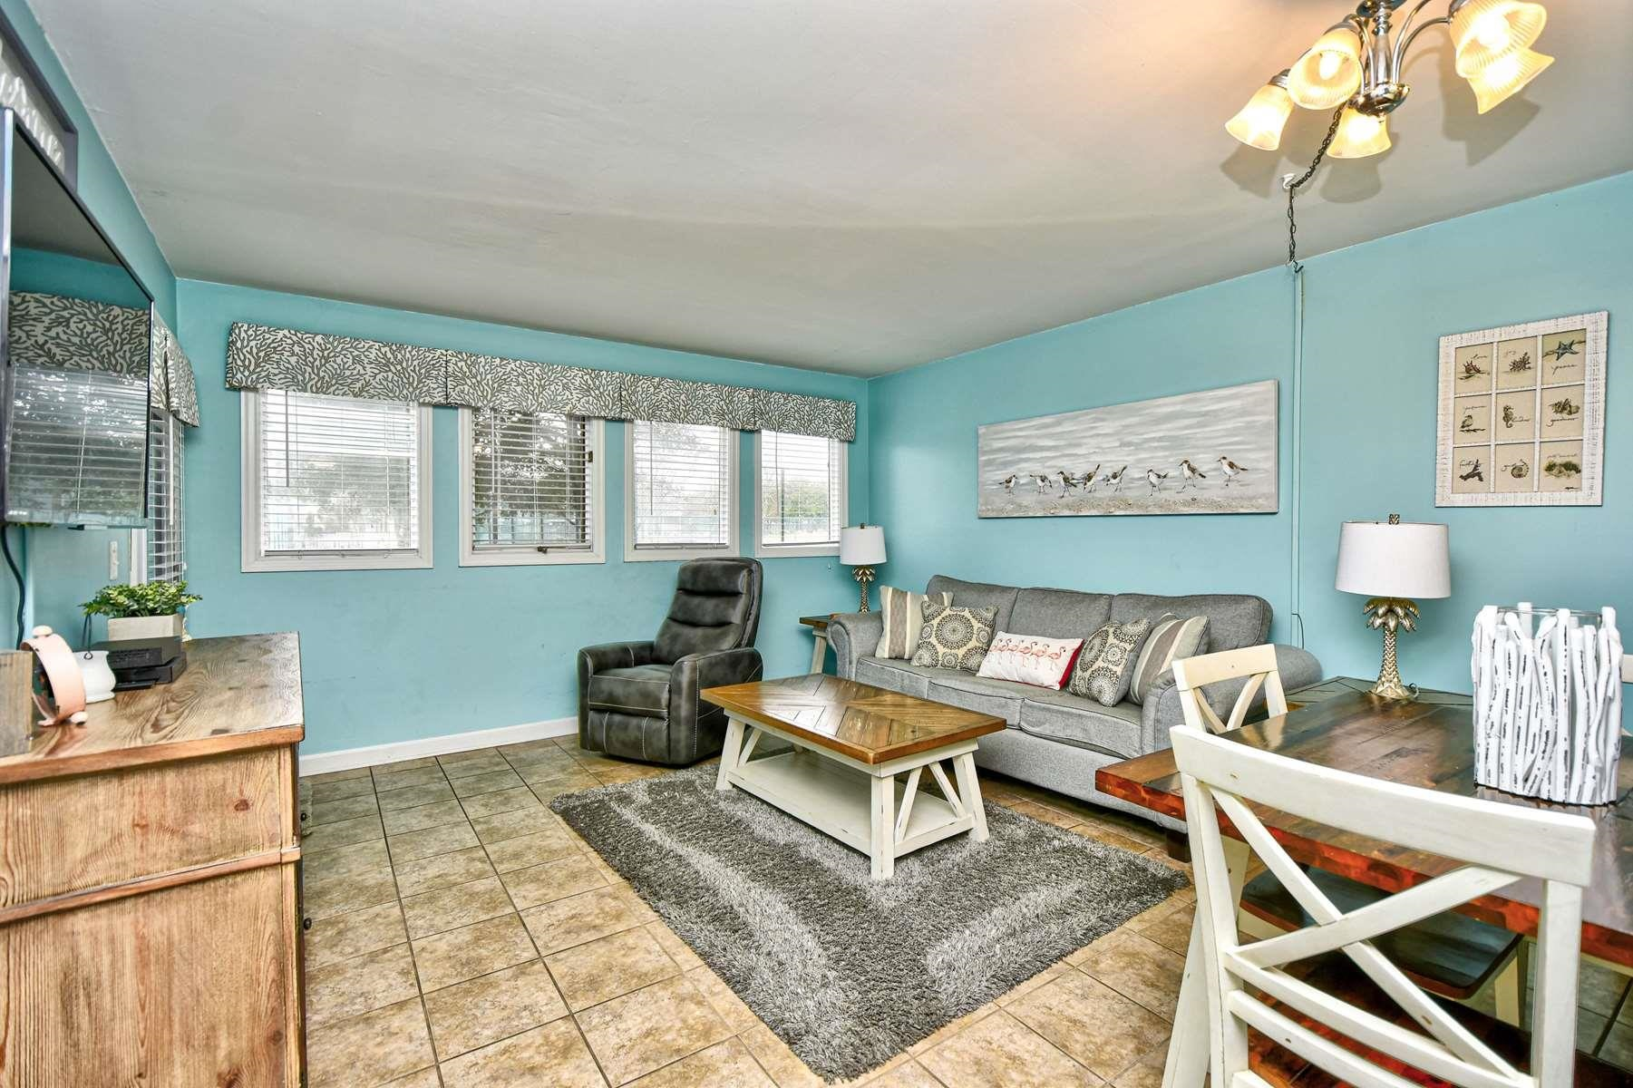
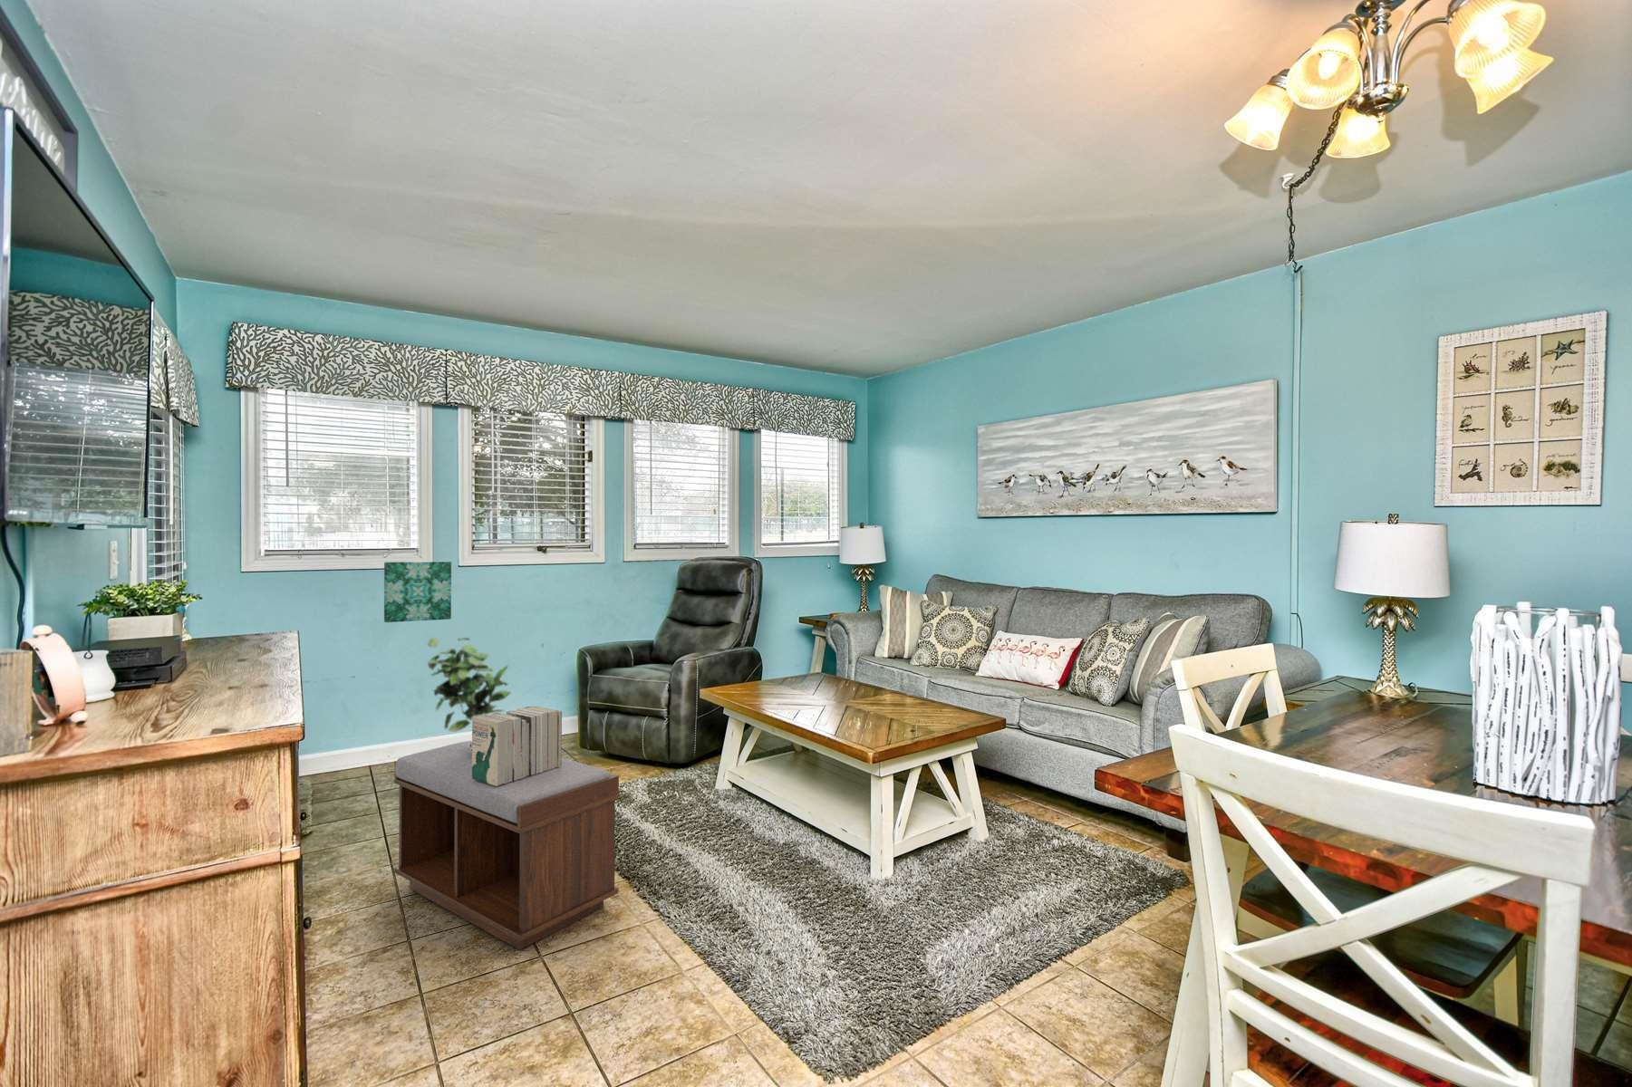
+ potted plant [427,636,512,750]
+ bench [393,740,620,950]
+ books [471,705,563,786]
+ wall art [383,560,453,624]
